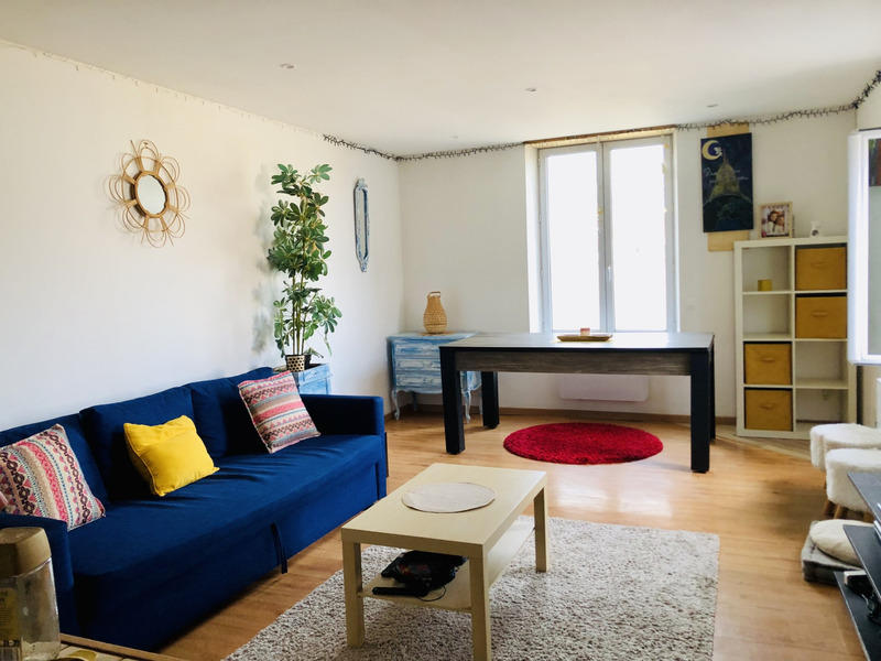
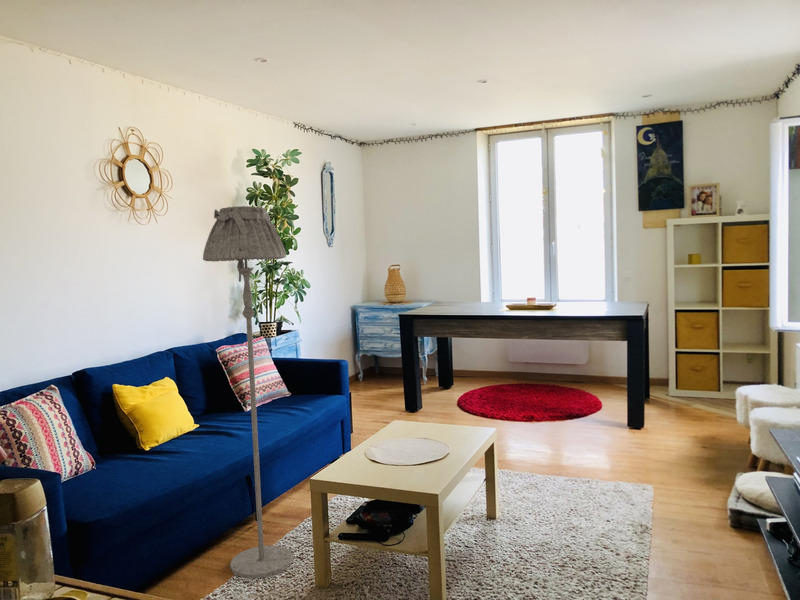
+ floor lamp [202,205,294,579]
